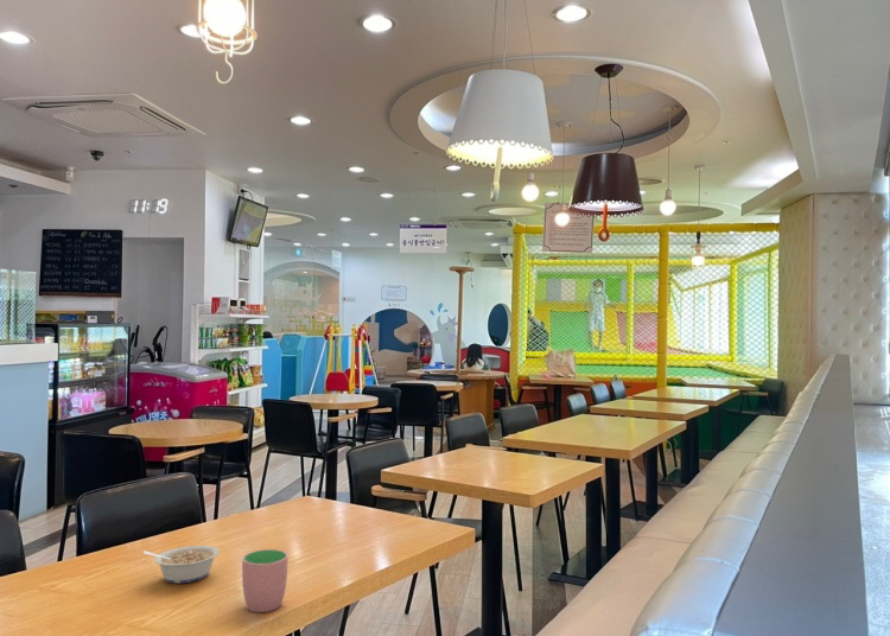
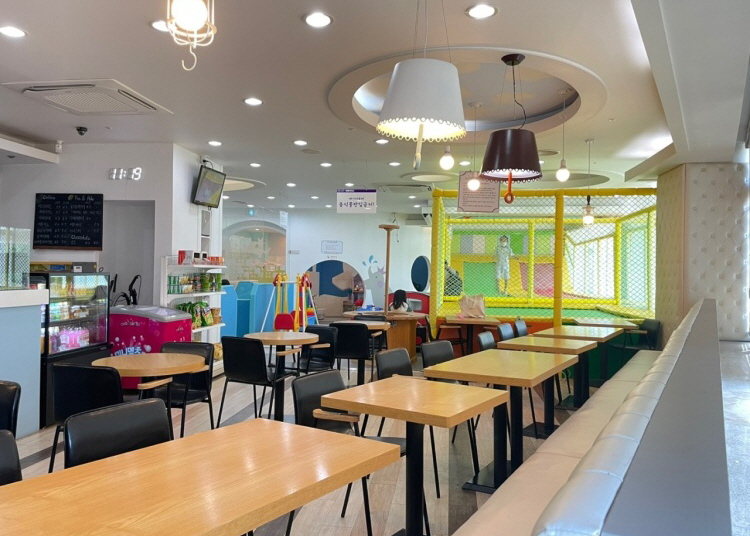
- cup [241,548,290,613]
- legume [142,545,221,584]
